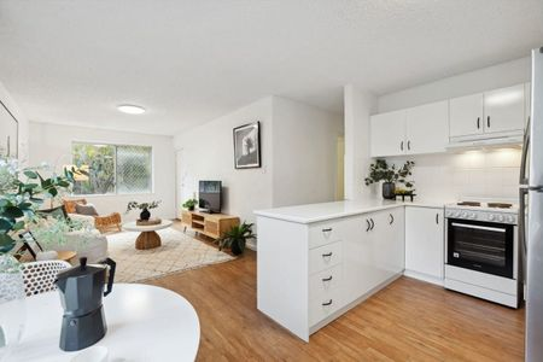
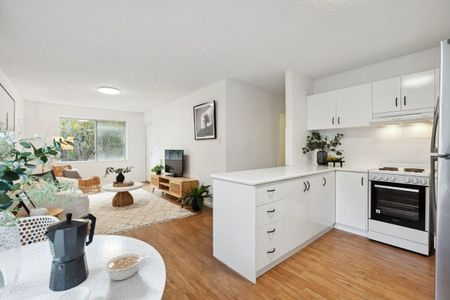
+ legume [103,252,150,282]
